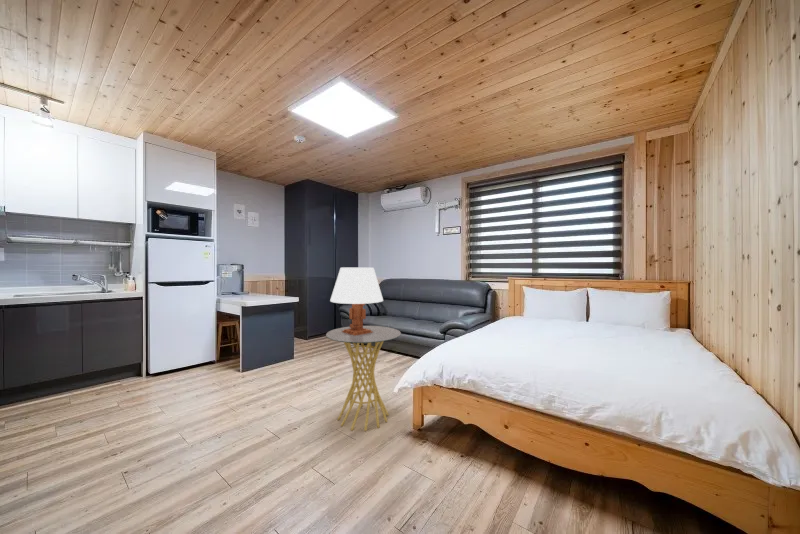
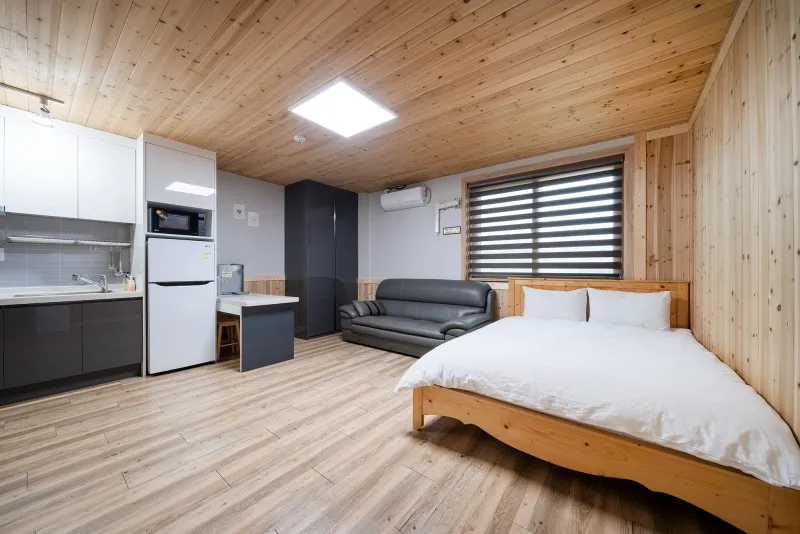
- side table [325,325,402,432]
- table lamp [329,267,384,336]
